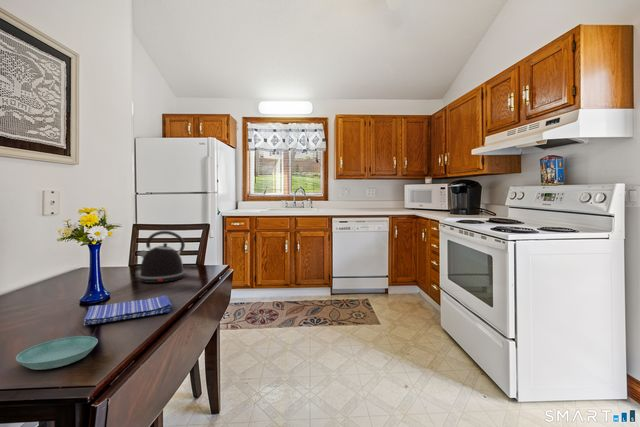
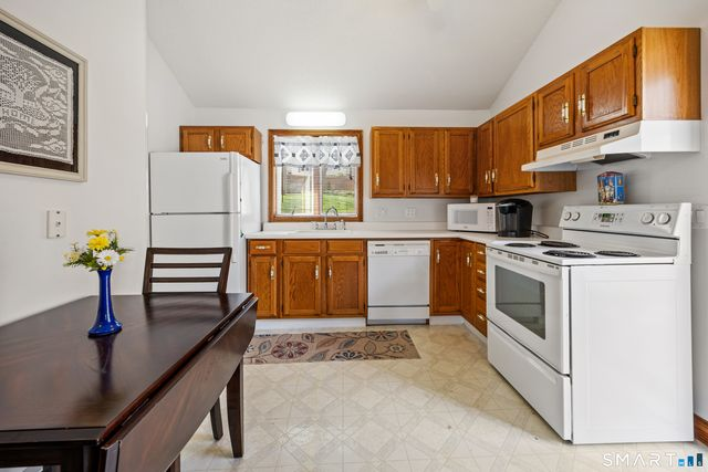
- saucer [15,335,99,371]
- kettle [136,230,188,284]
- dish towel [83,295,173,326]
